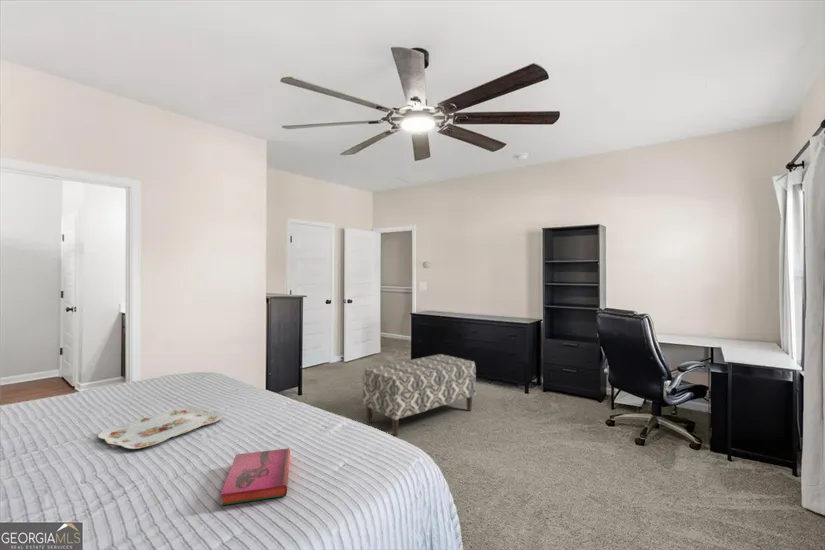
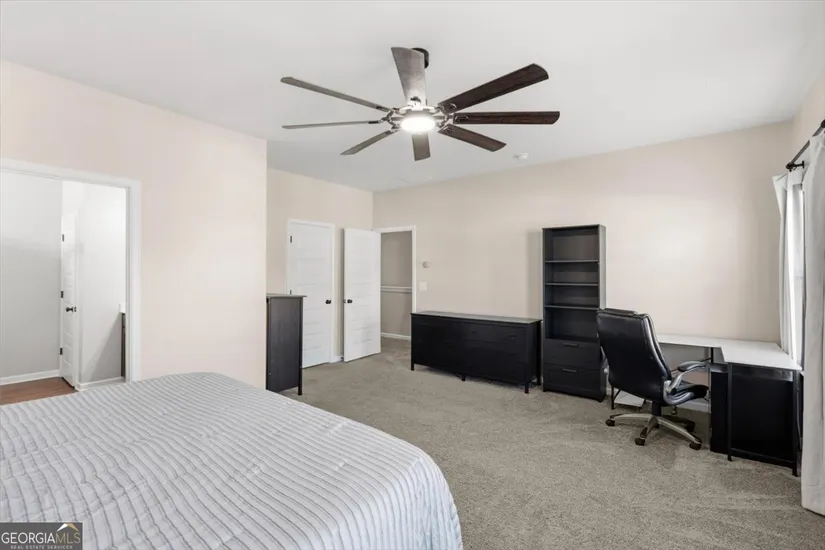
- serving tray [97,406,224,450]
- bench [362,353,477,437]
- hardback book [220,447,291,506]
